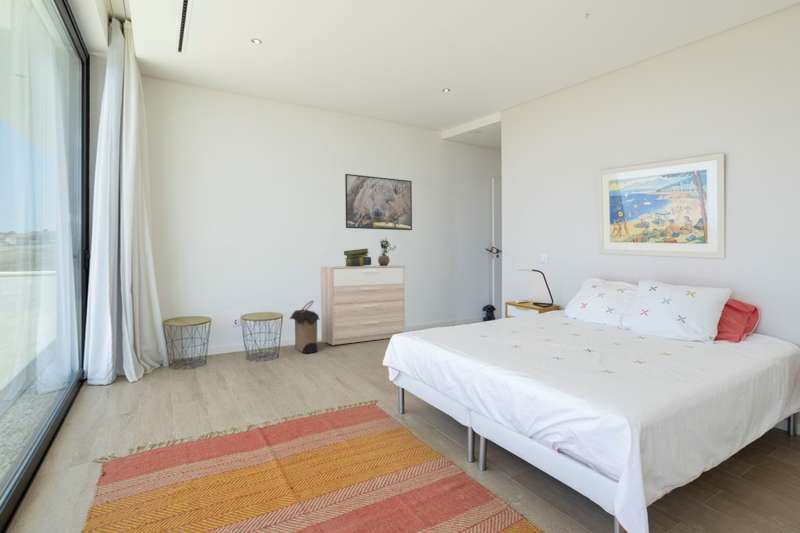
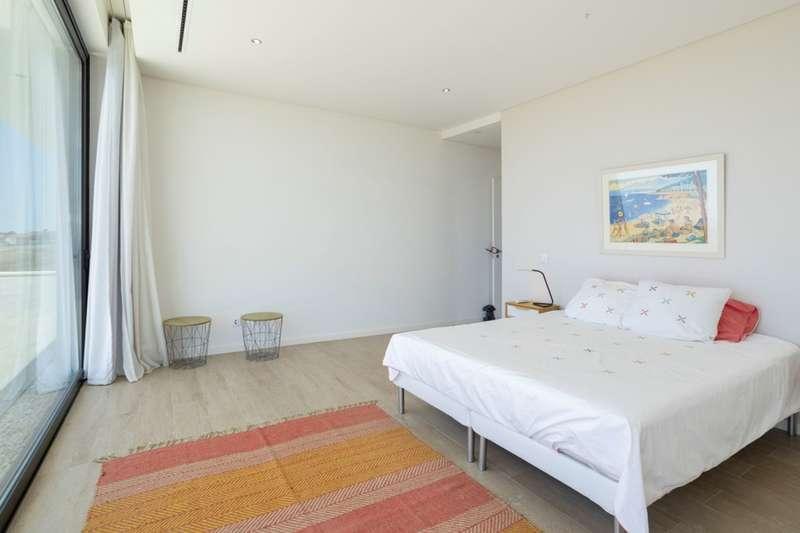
- potted plant [377,237,397,266]
- stack of books [343,248,372,267]
- sideboard [320,265,406,346]
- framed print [344,173,413,231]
- laundry hamper [289,299,320,354]
